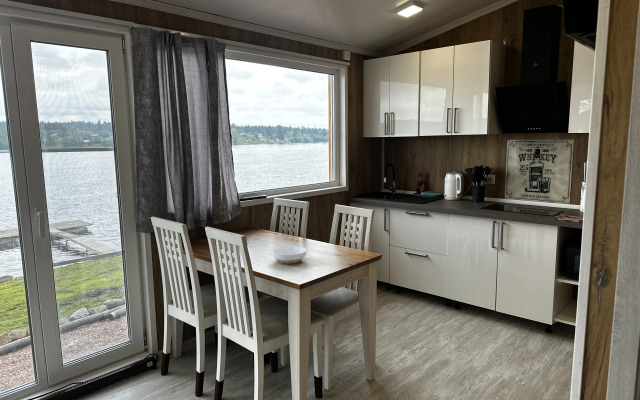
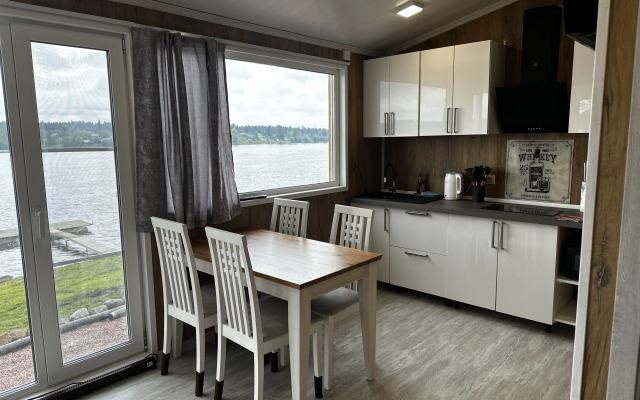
- bowl [271,245,307,265]
